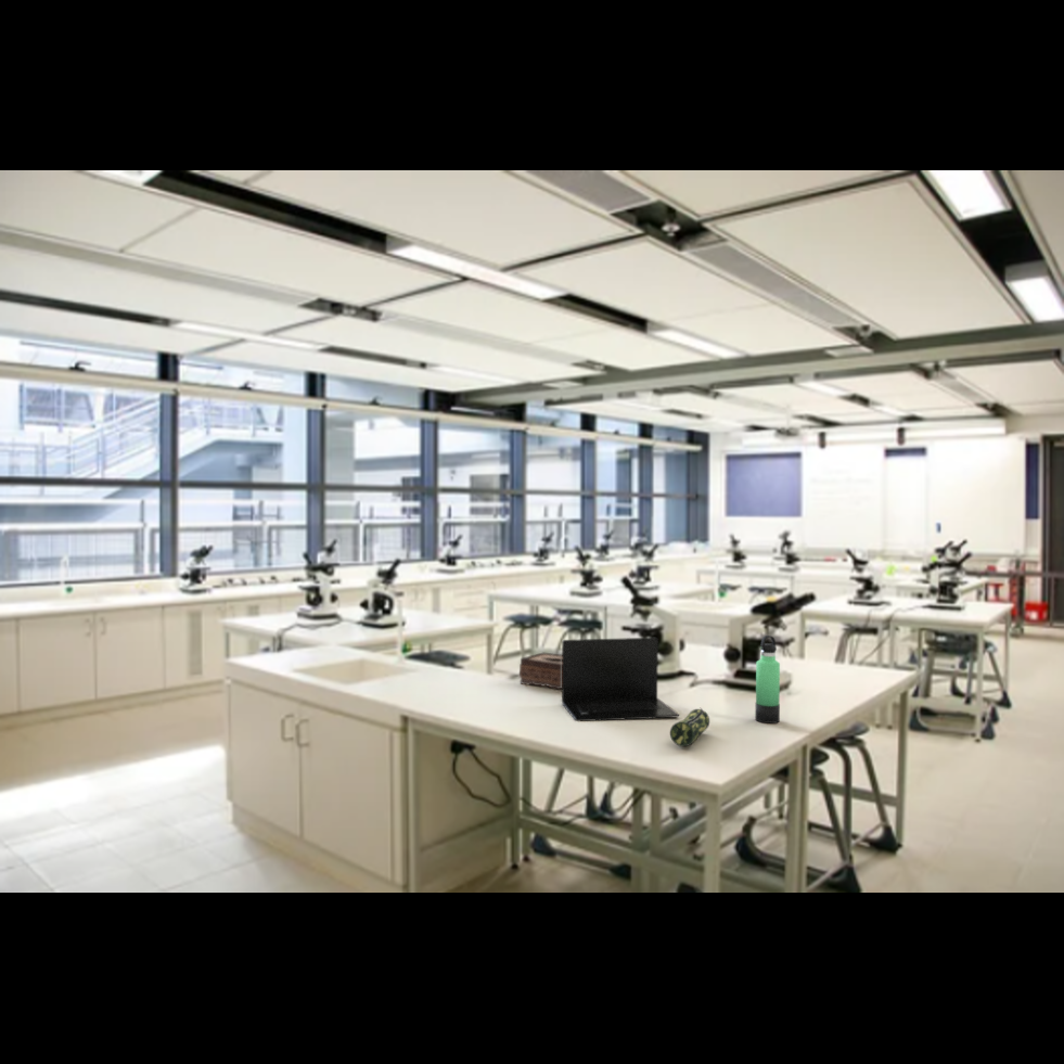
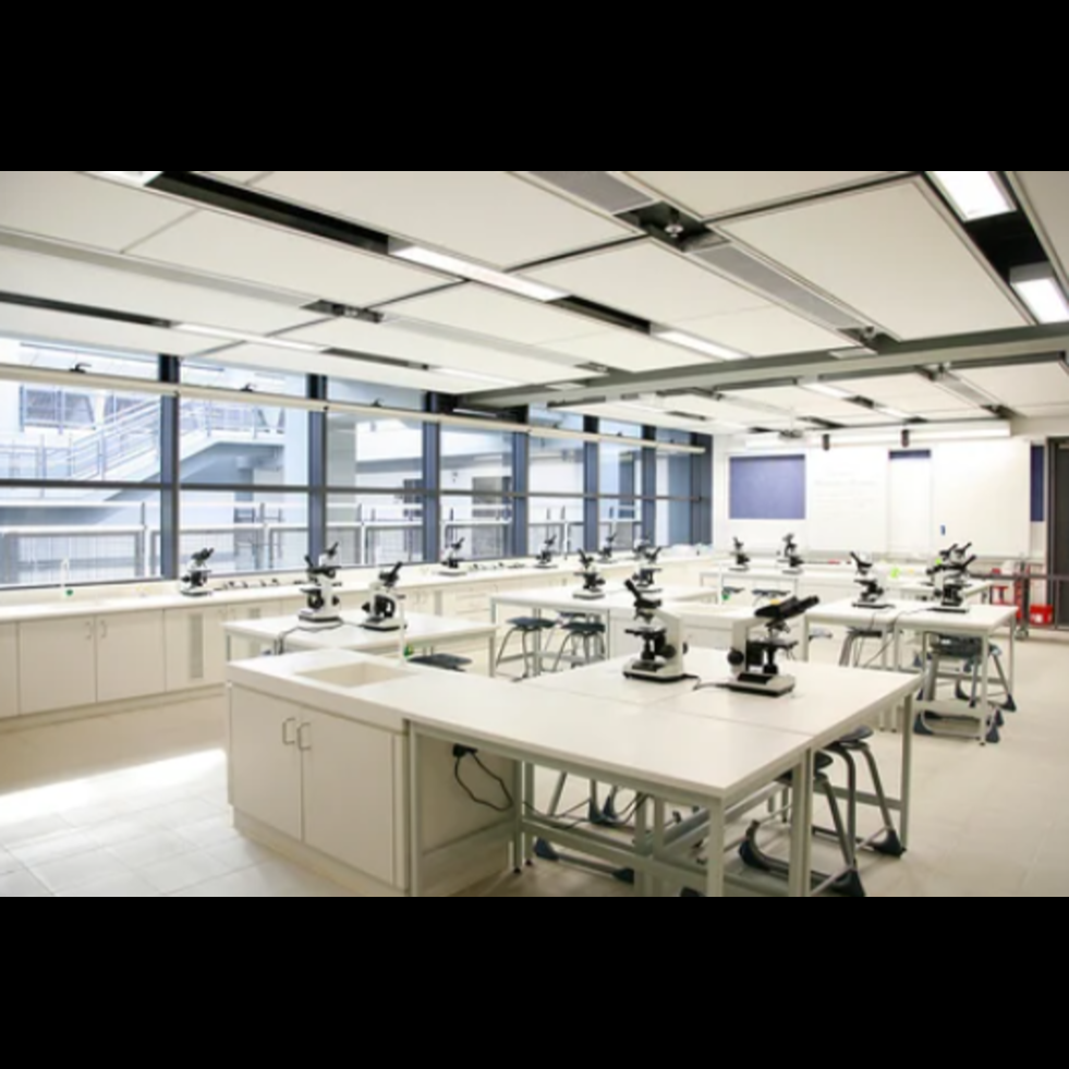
- laptop [561,637,680,722]
- tissue box [518,652,562,690]
- thermos bottle [754,634,781,725]
- pencil case [669,707,710,747]
